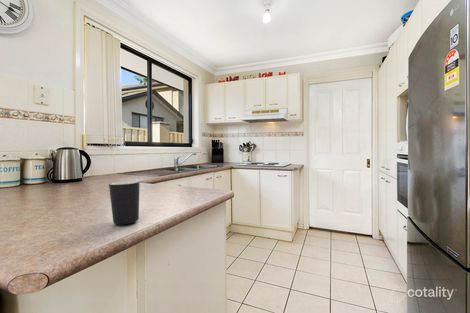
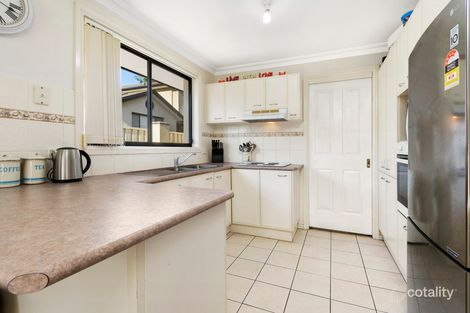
- mug [108,180,141,226]
